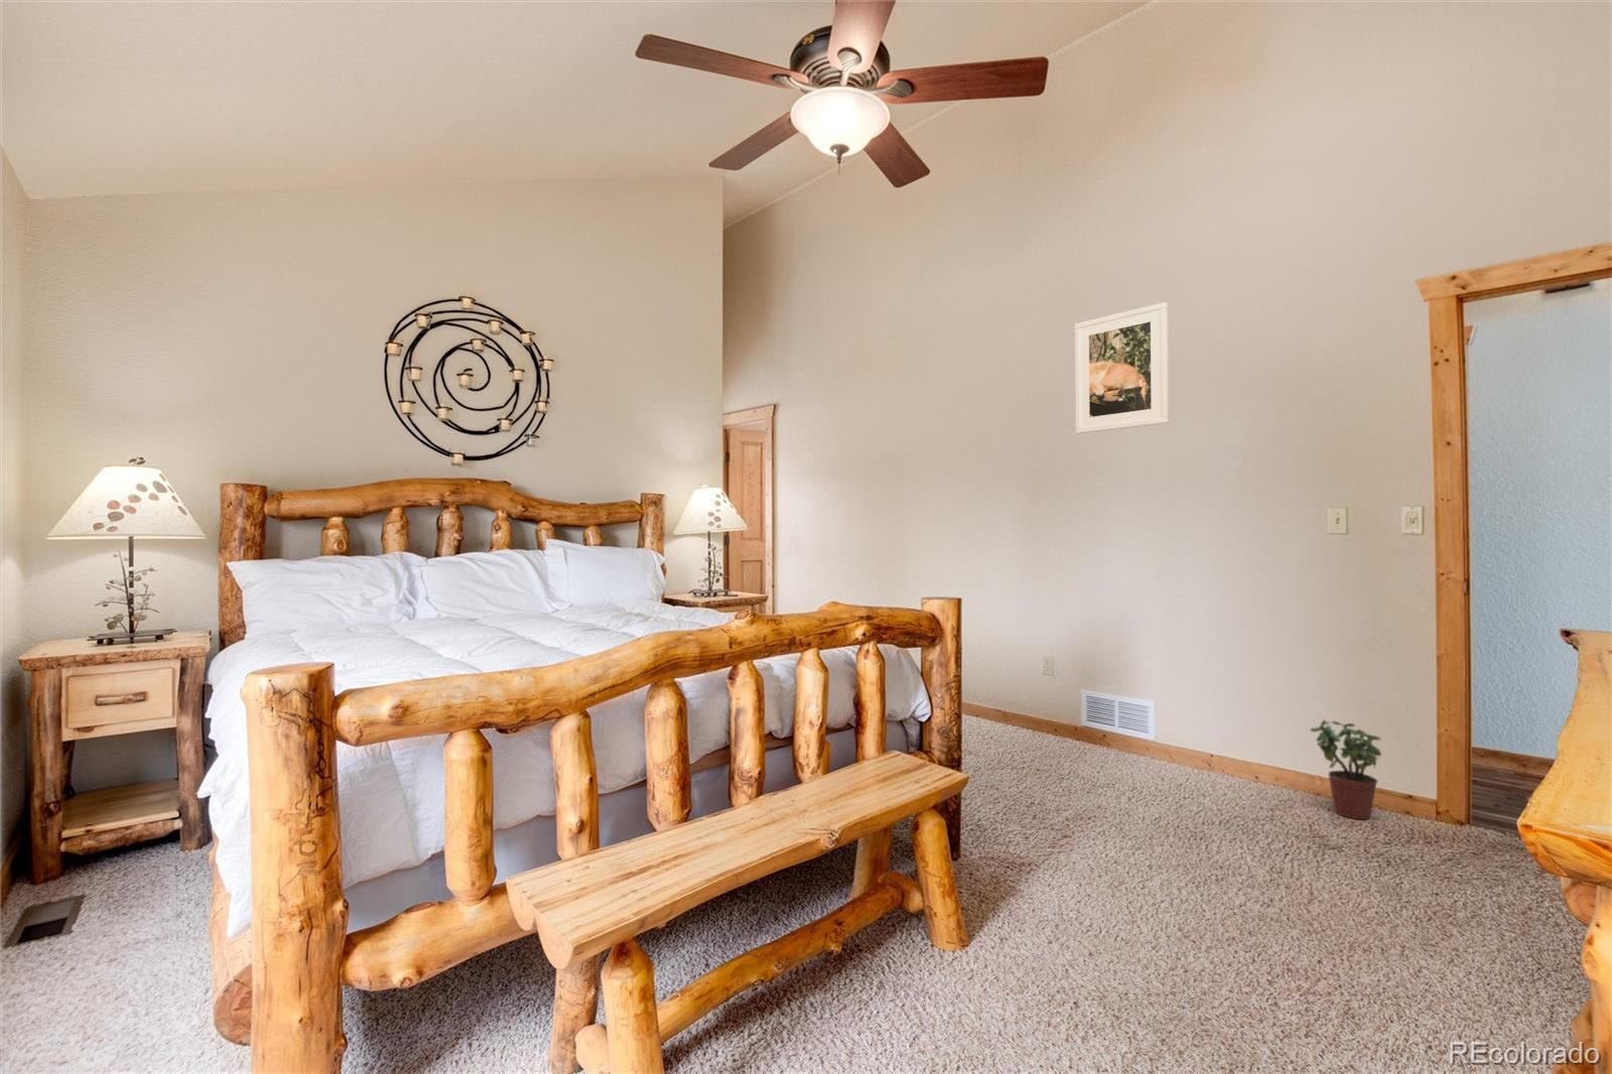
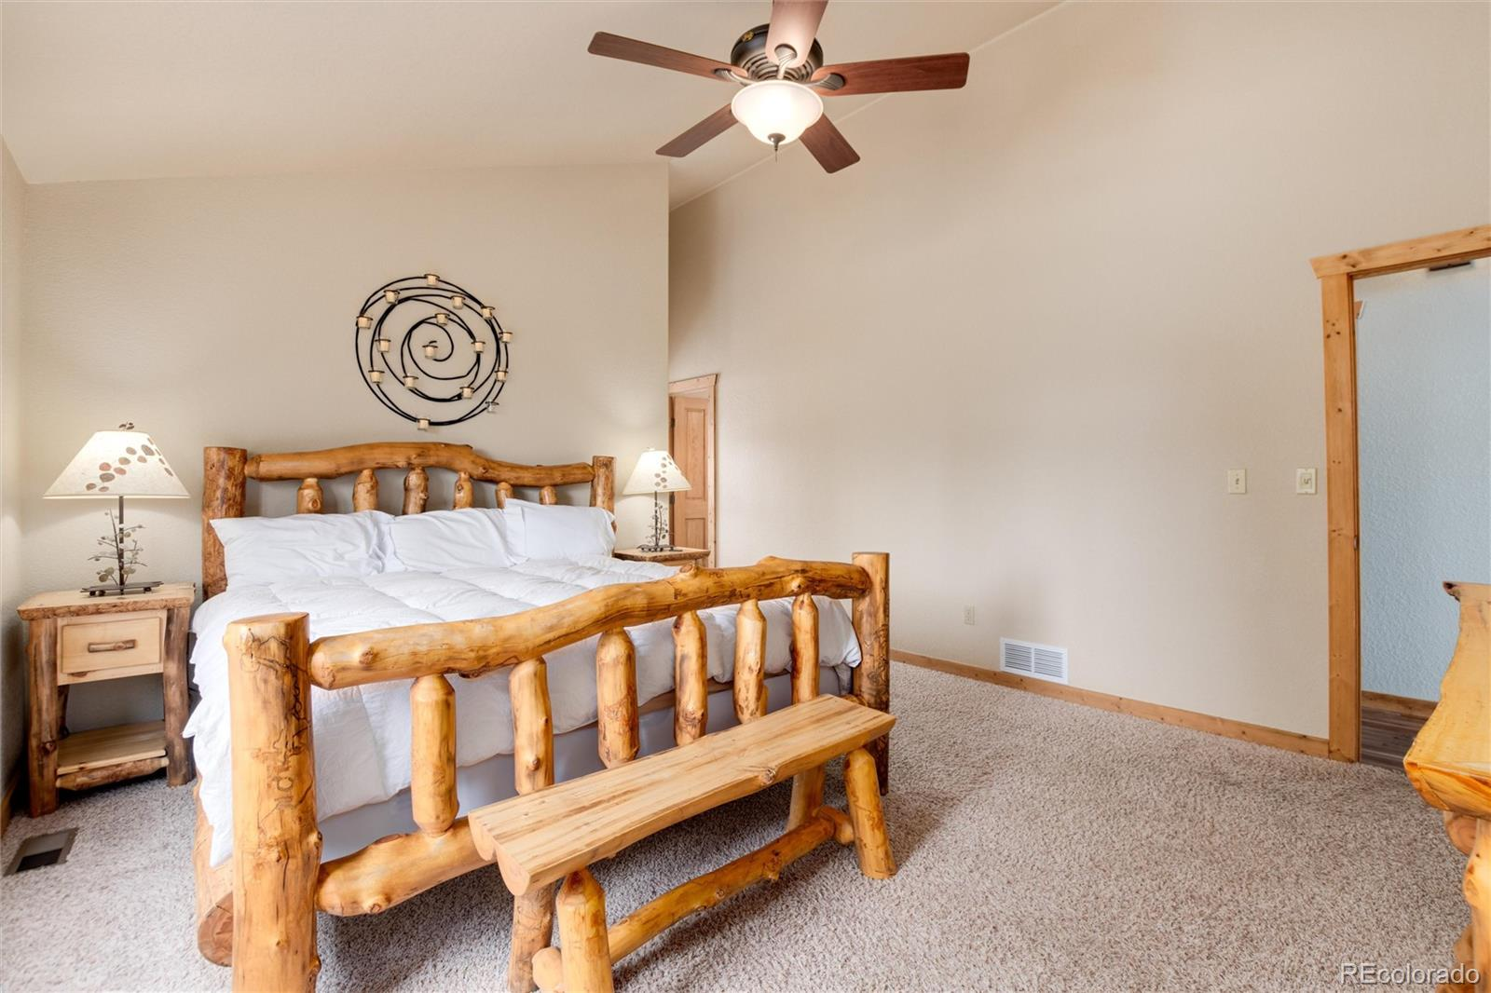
- potted plant [1310,719,1382,820]
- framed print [1074,301,1170,434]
